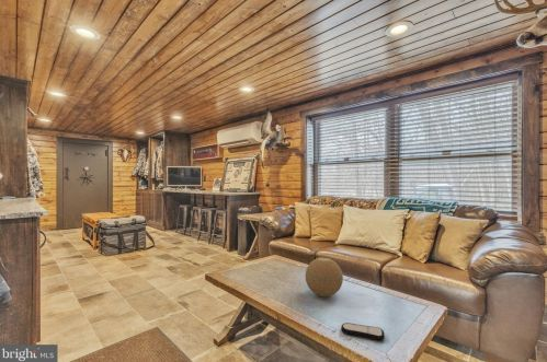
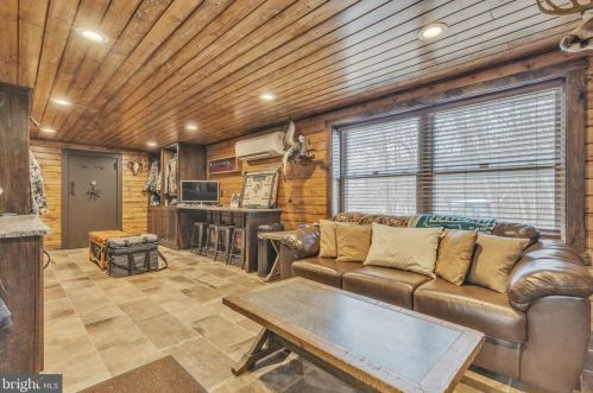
- decorative orb [305,256,344,297]
- remote control [340,322,386,342]
